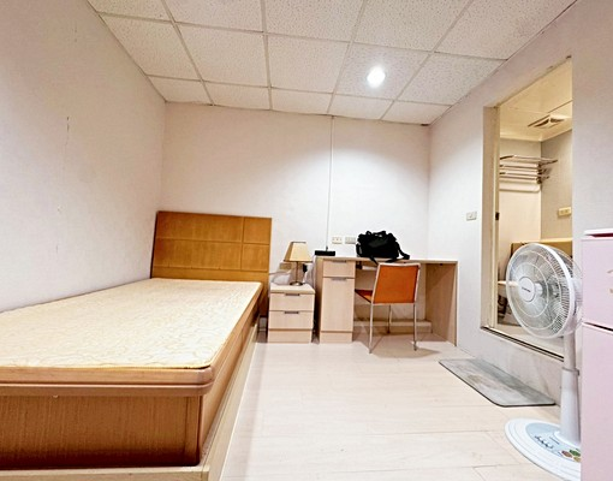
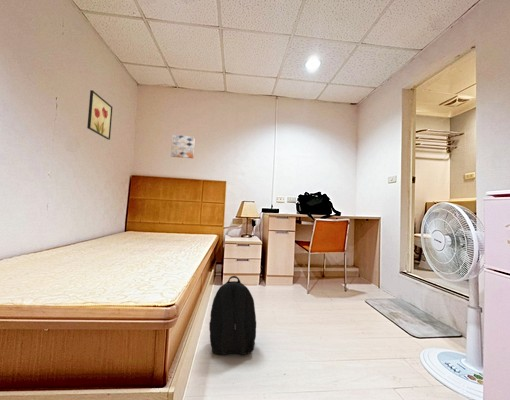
+ backpack [208,275,257,356]
+ wall art [170,134,196,159]
+ wall art [86,89,113,141]
